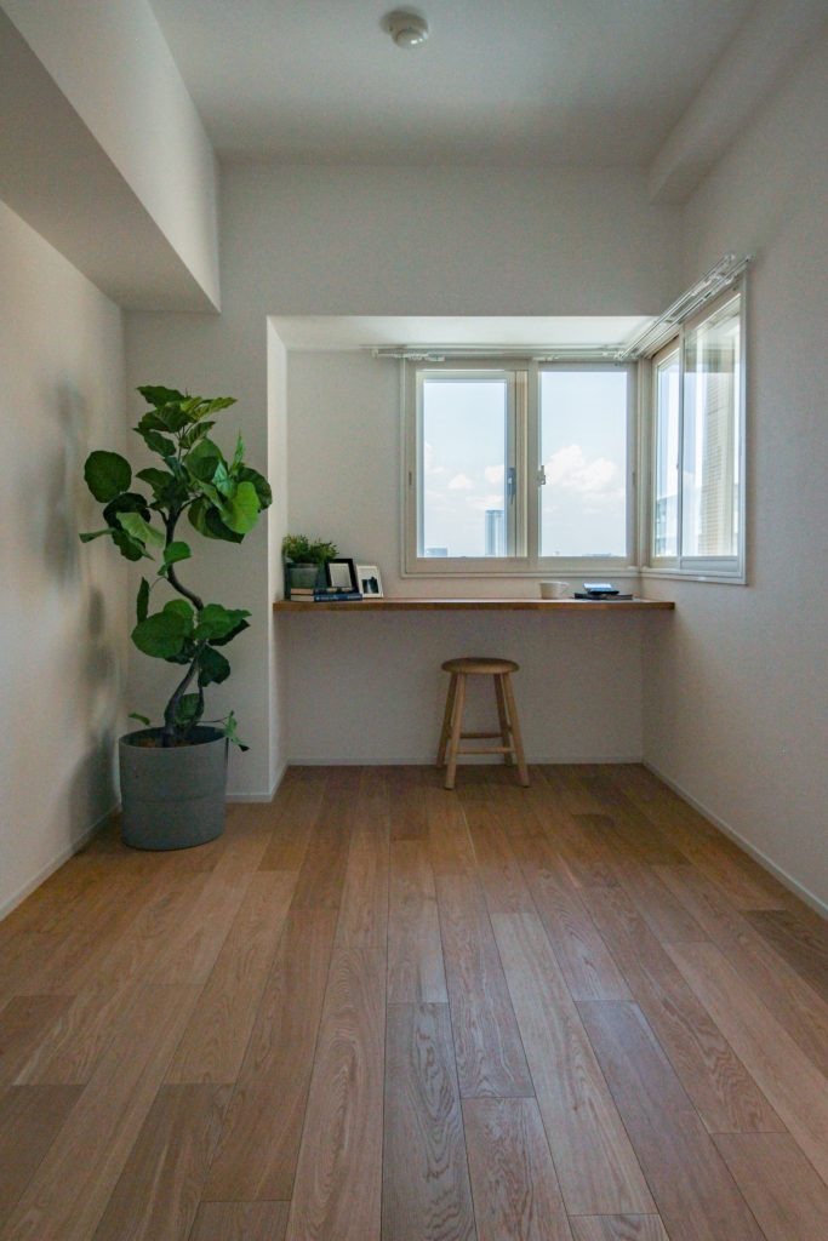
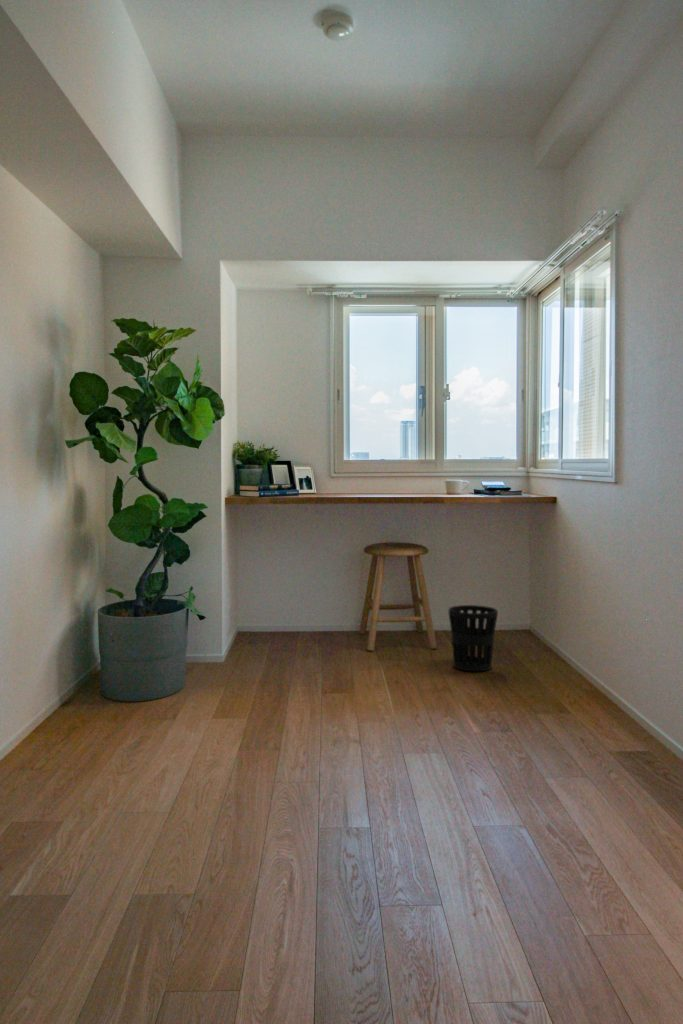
+ wastebasket [448,604,499,672]
